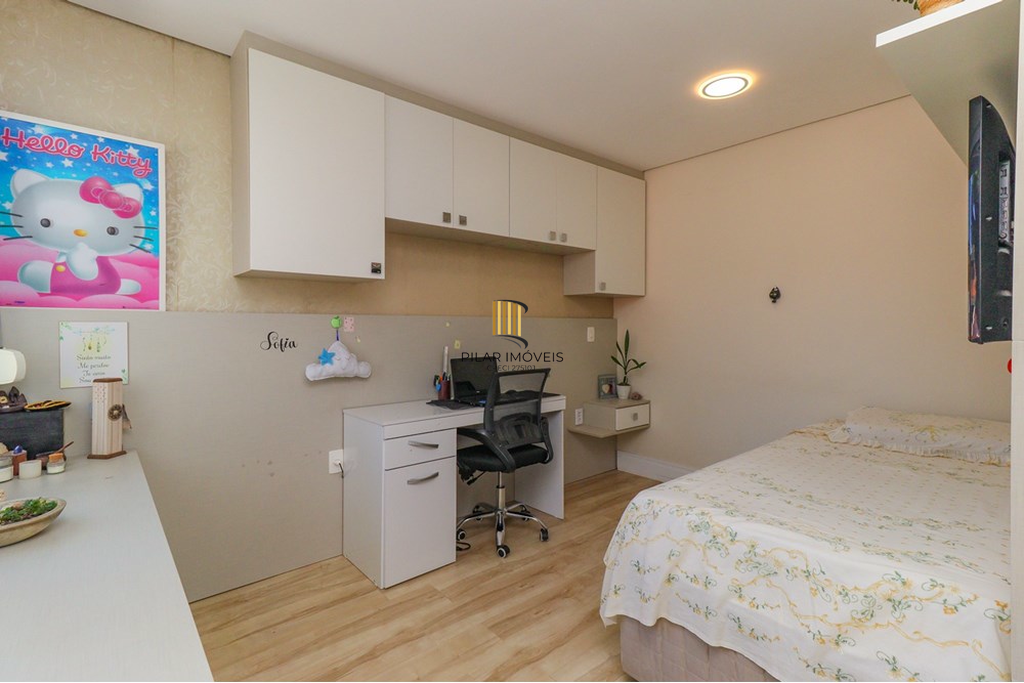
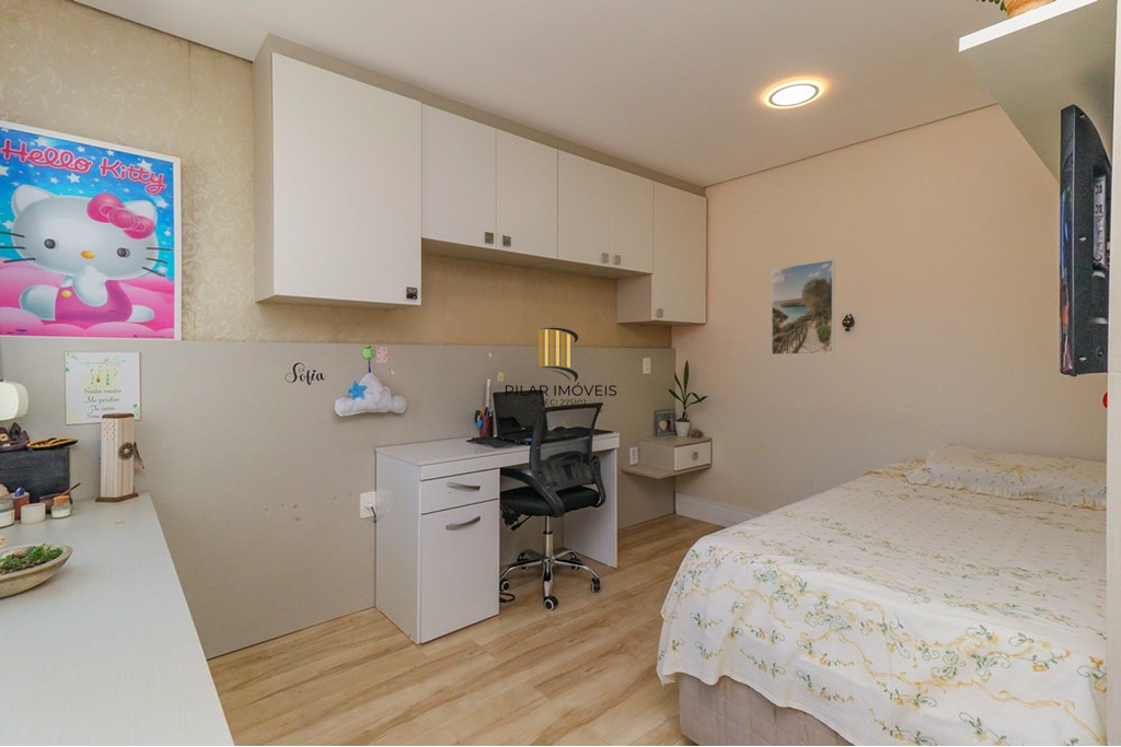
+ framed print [771,259,835,355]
